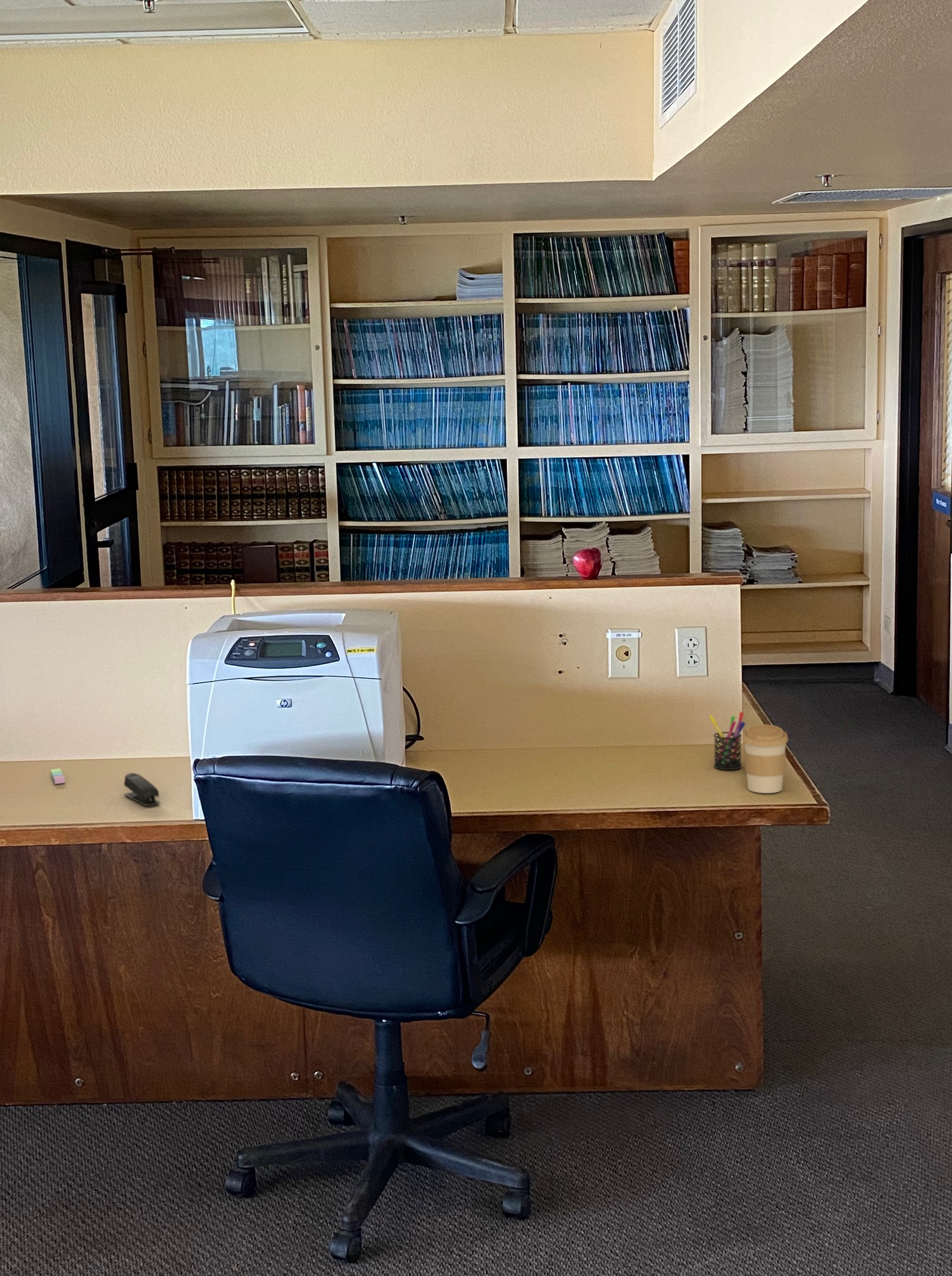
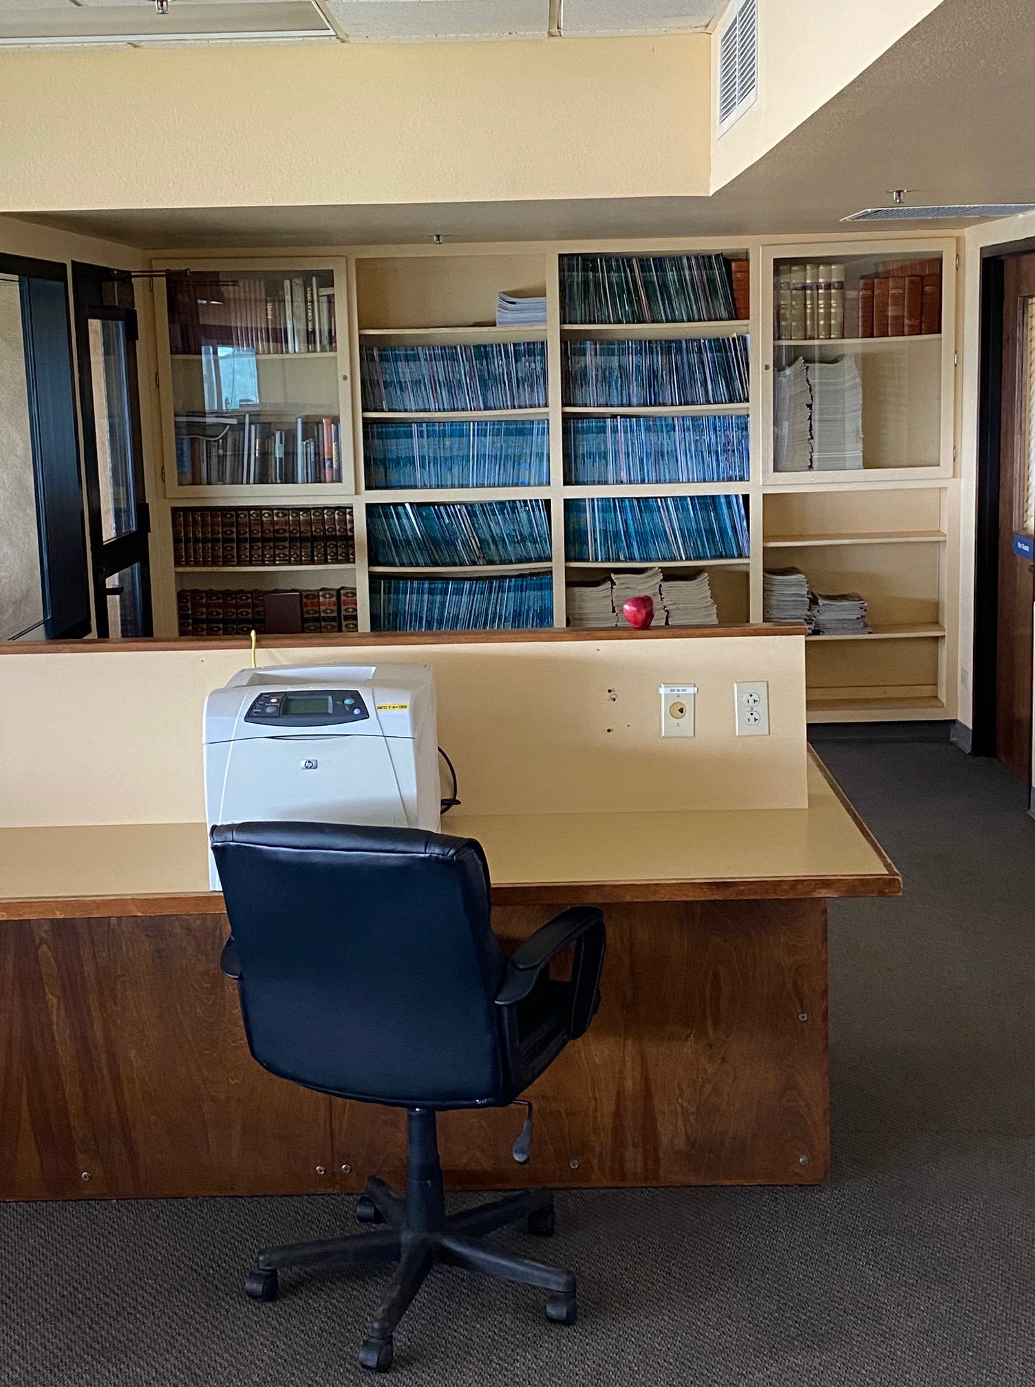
- pen holder [708,711,746,770]
- stapler [123,772,161,806]
- sticky notes [50,768,66,784]
- coffee cup [741,724,789,794]
